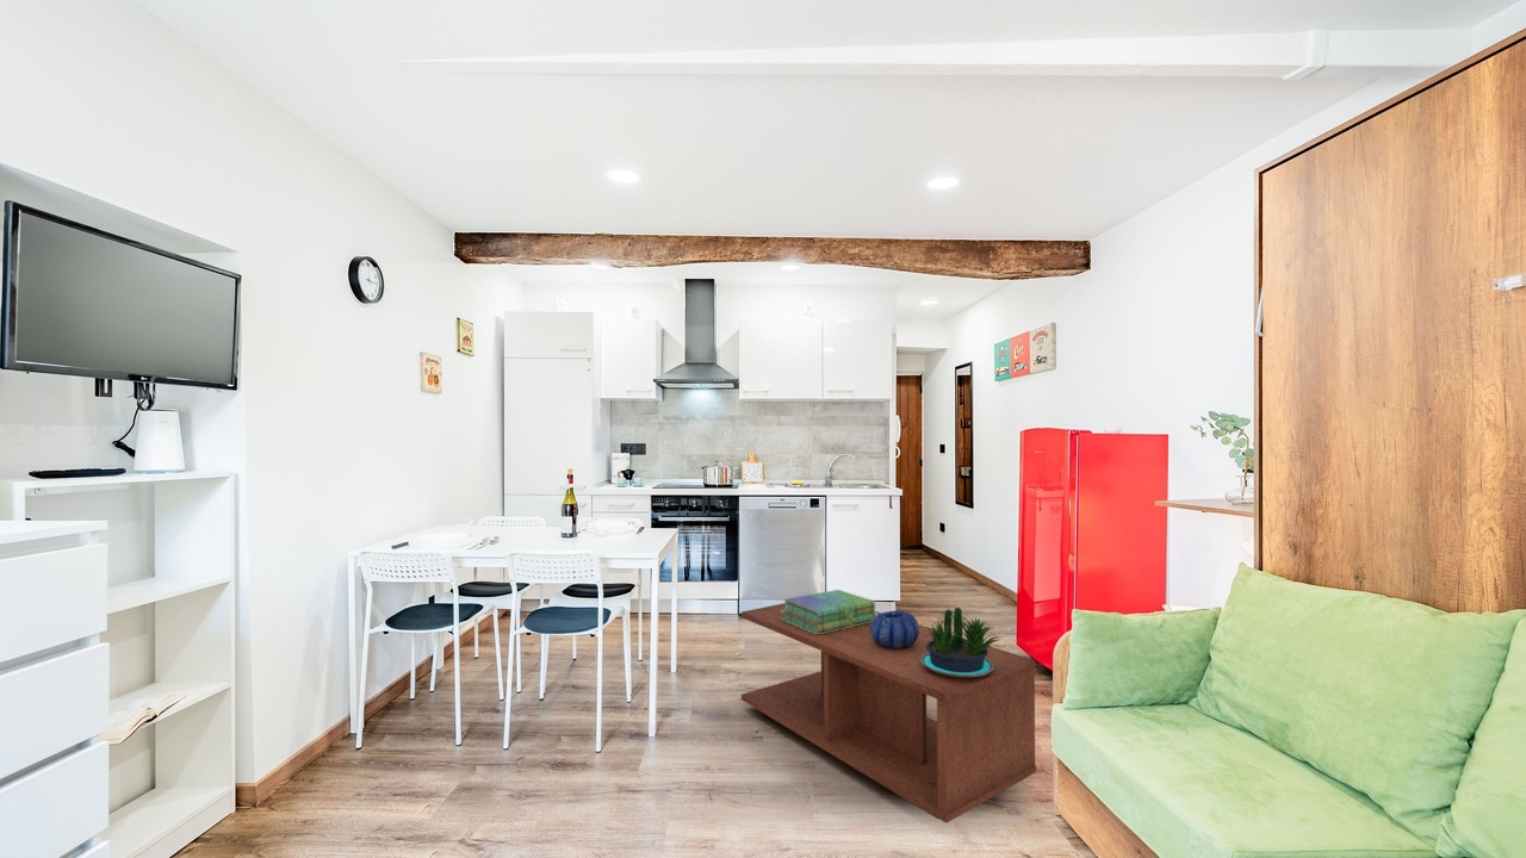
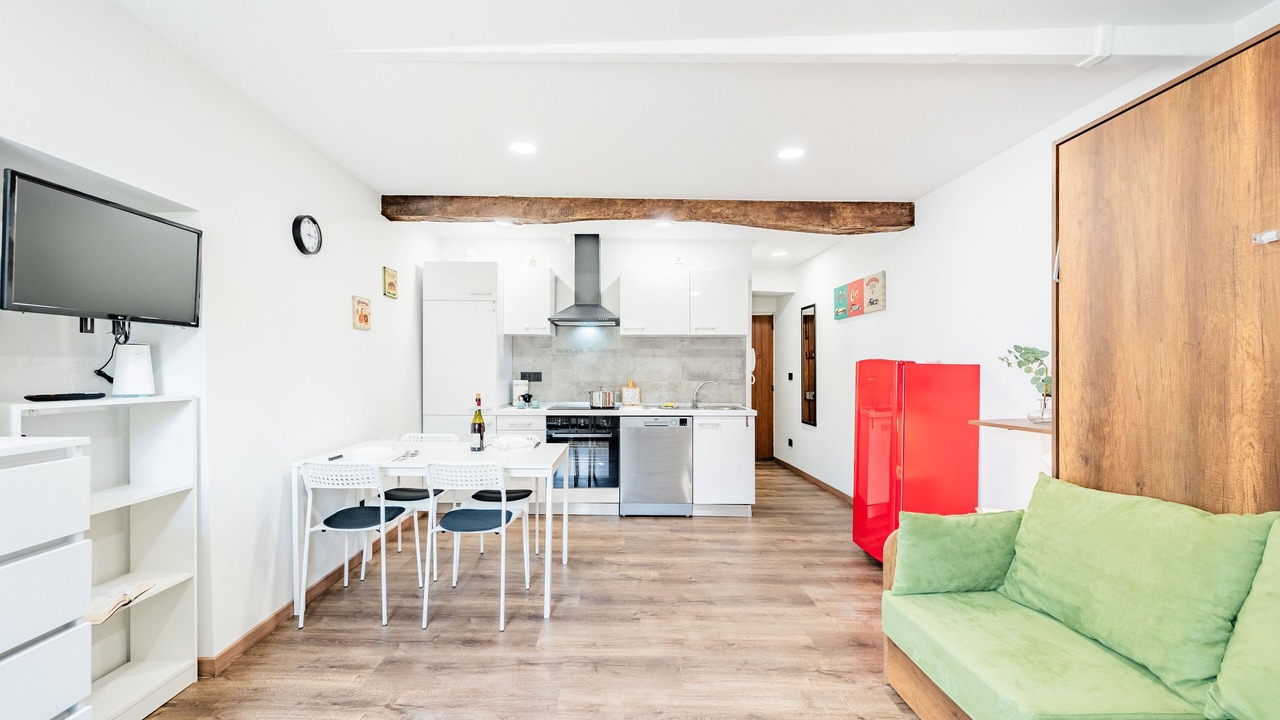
- decorative bowl [870,610,919,649]
- potted plant [920,607,1004,678]
- stack of books [781,589,879,634]
- coffee table [740,602,1037,825]
